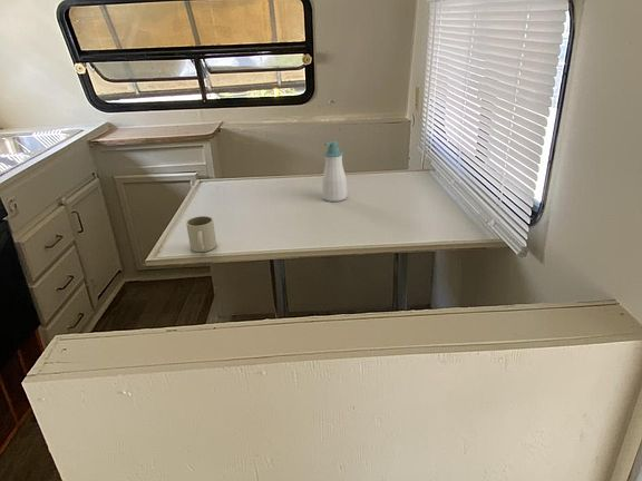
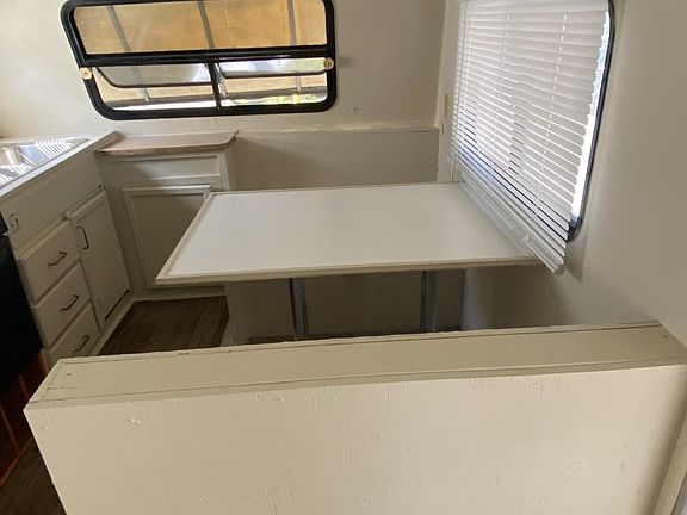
- soap bottle [321,140,348,203]
- mug [185,215,217,253]
